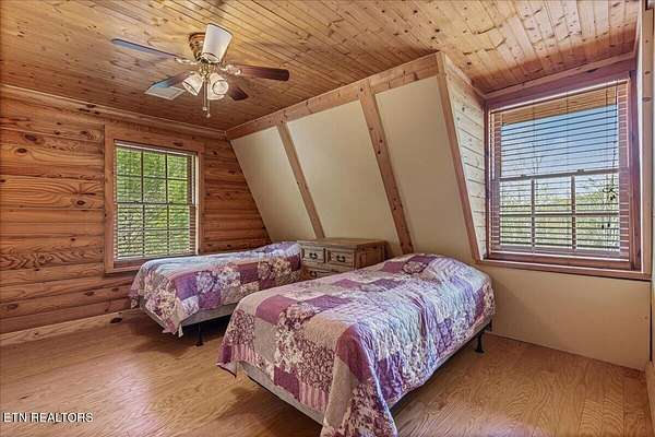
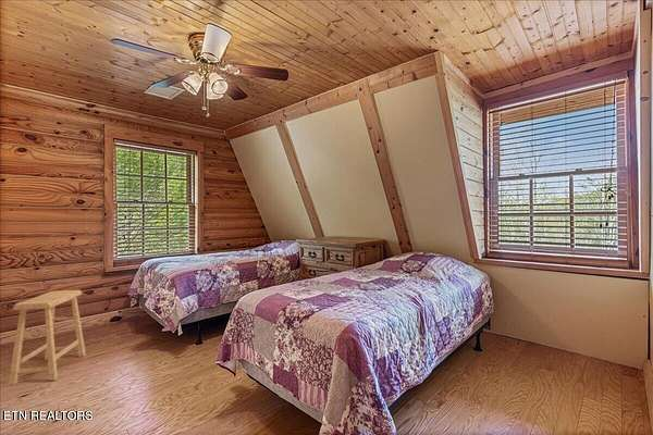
+ stool [8,289,87,386]
